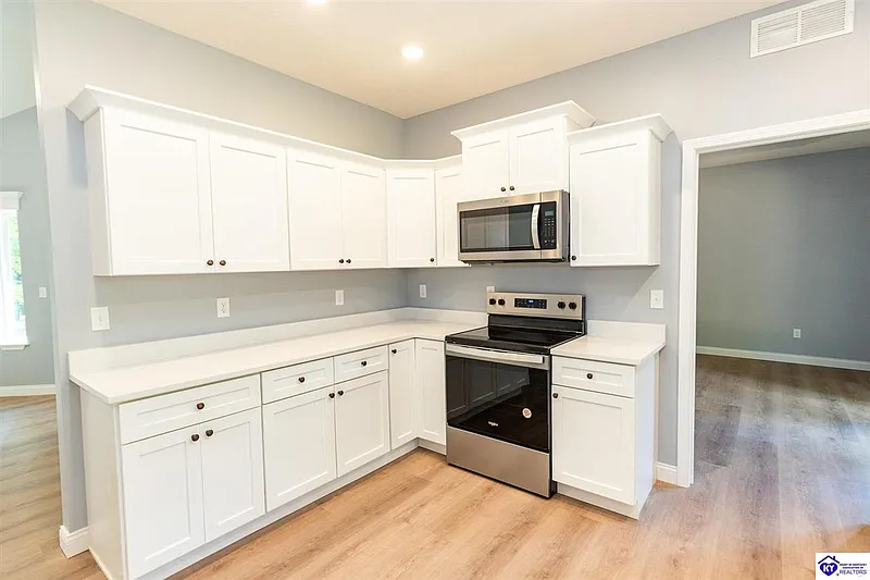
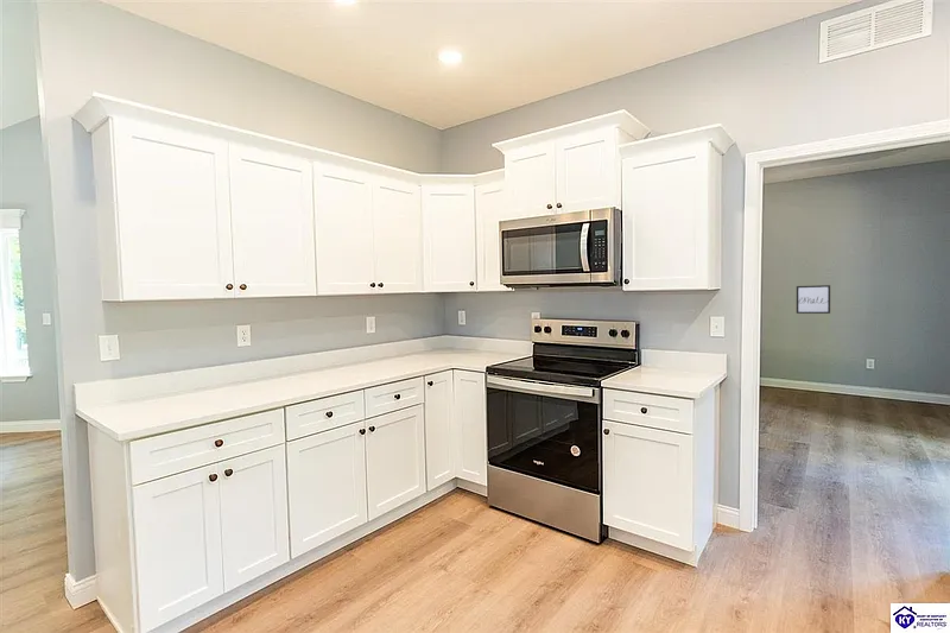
+ wall art [796,284,831,315]
